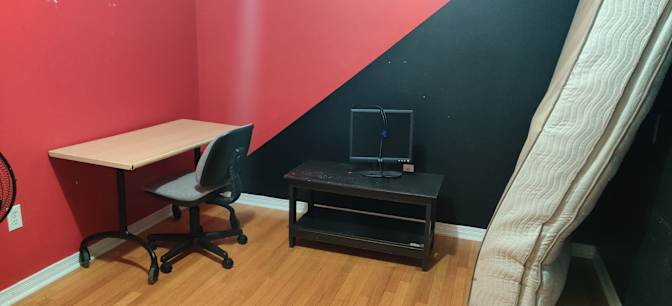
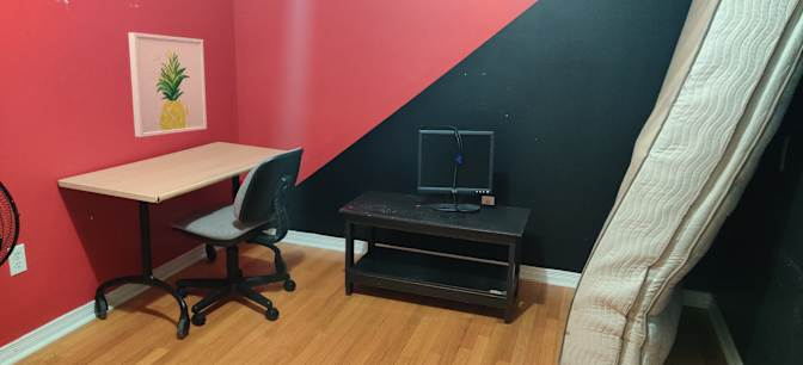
+ wall art [127,31,208,138]
